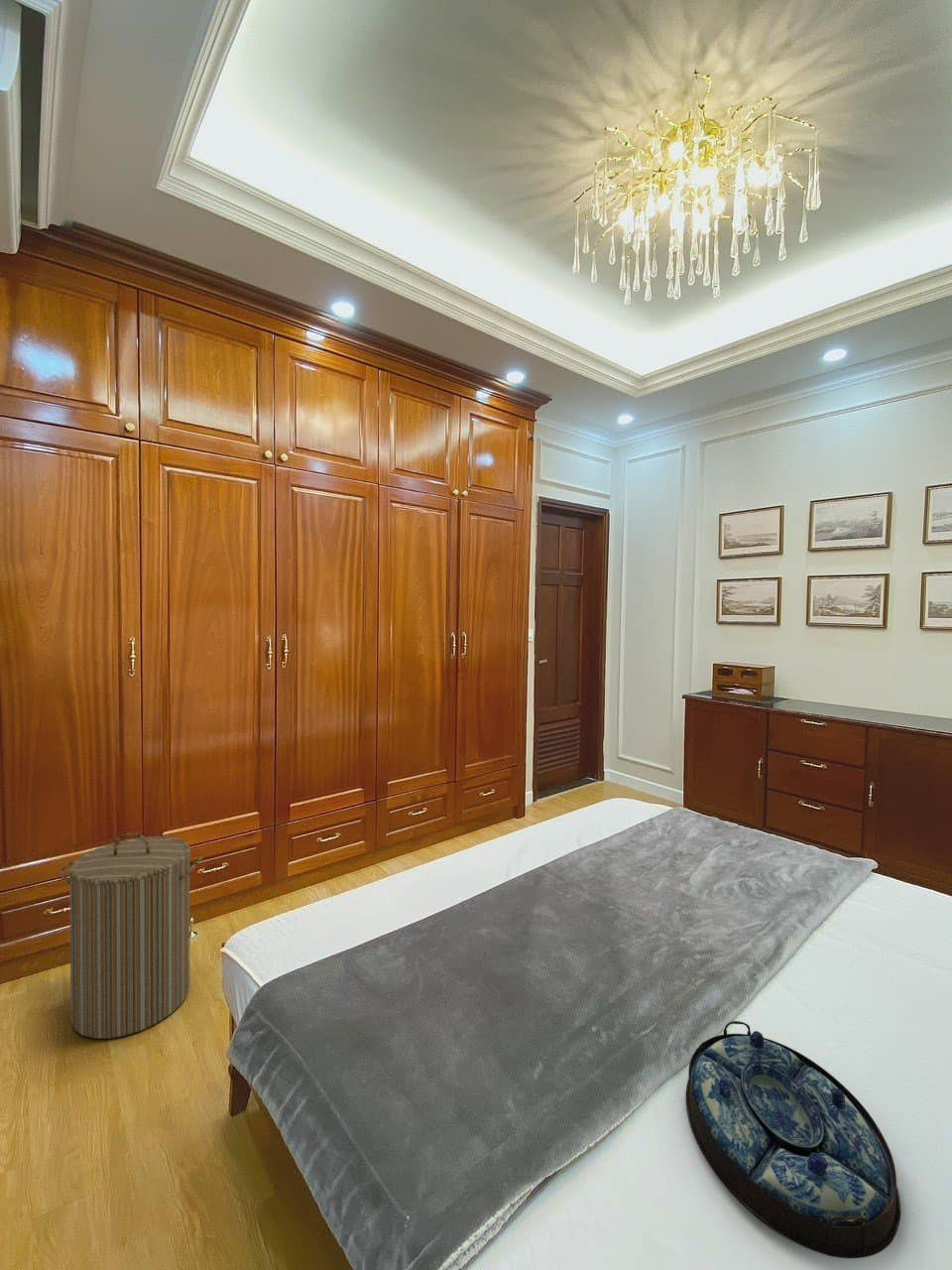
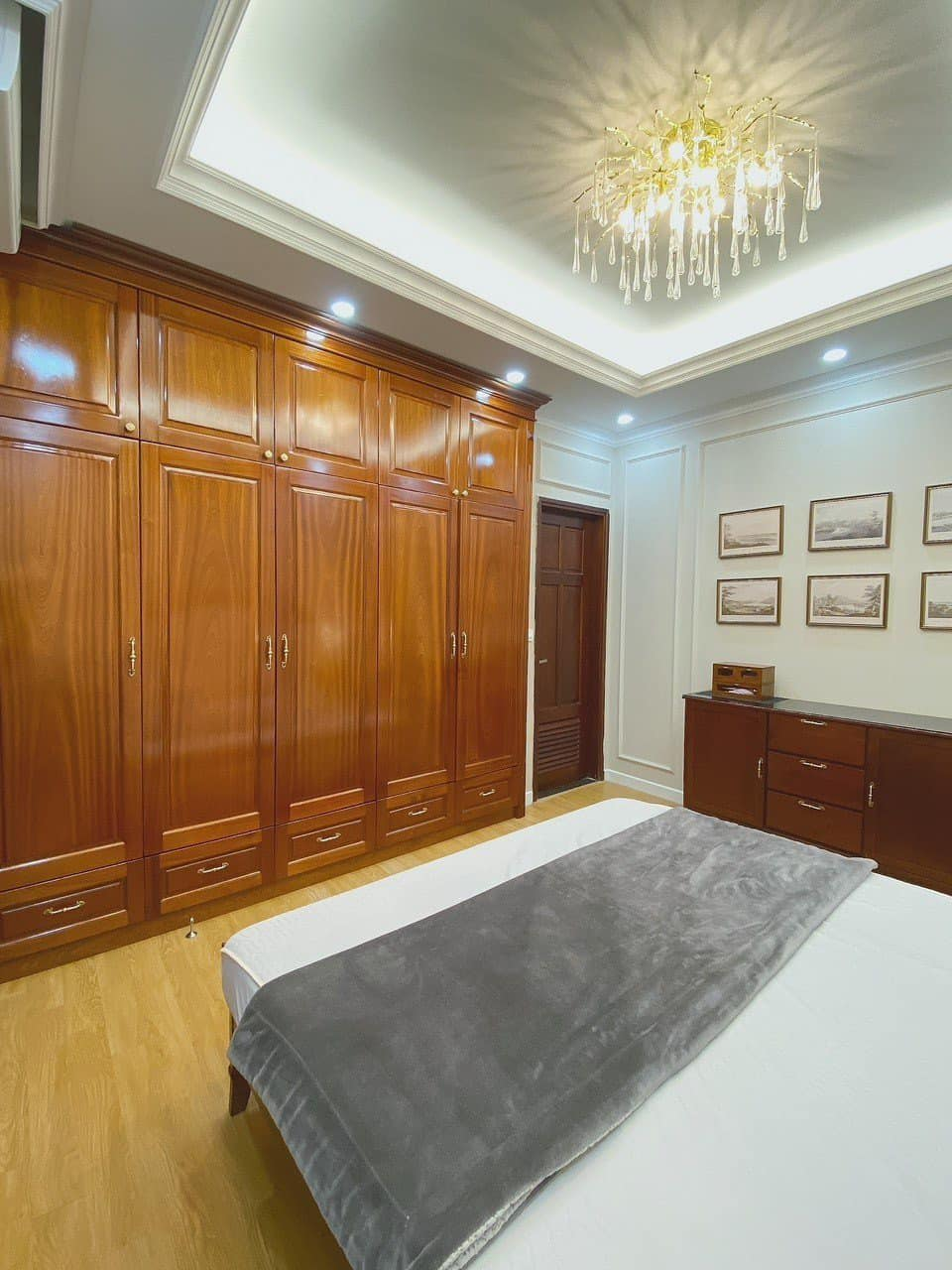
- laundry hamper [60,831,203,1040]
- serving tray [685,1020,901,1259]
